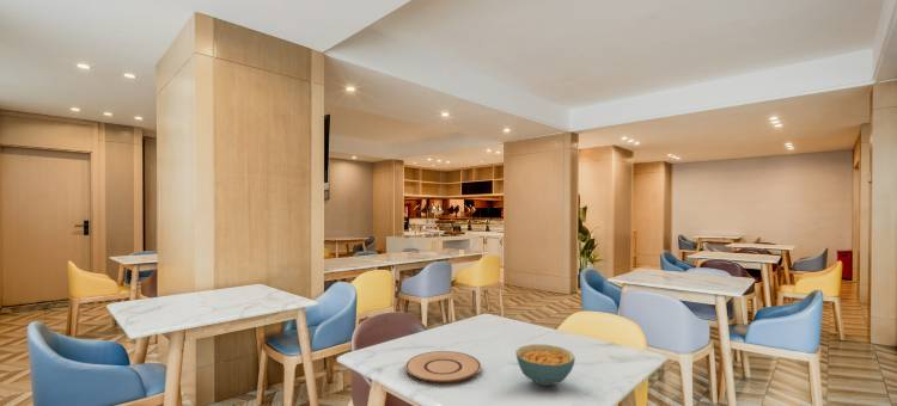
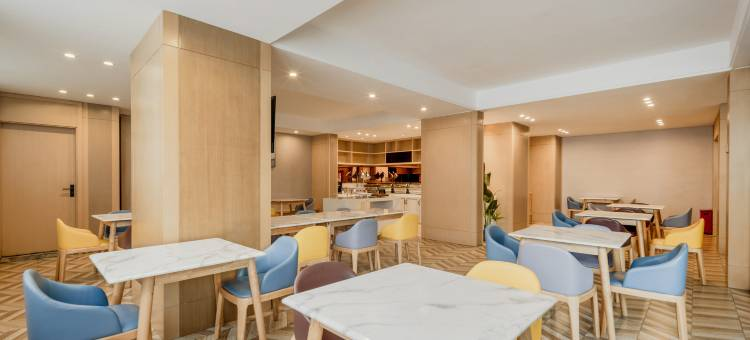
- plate [404,350,482,385]
- cereal bowl [514,343,576,387]
